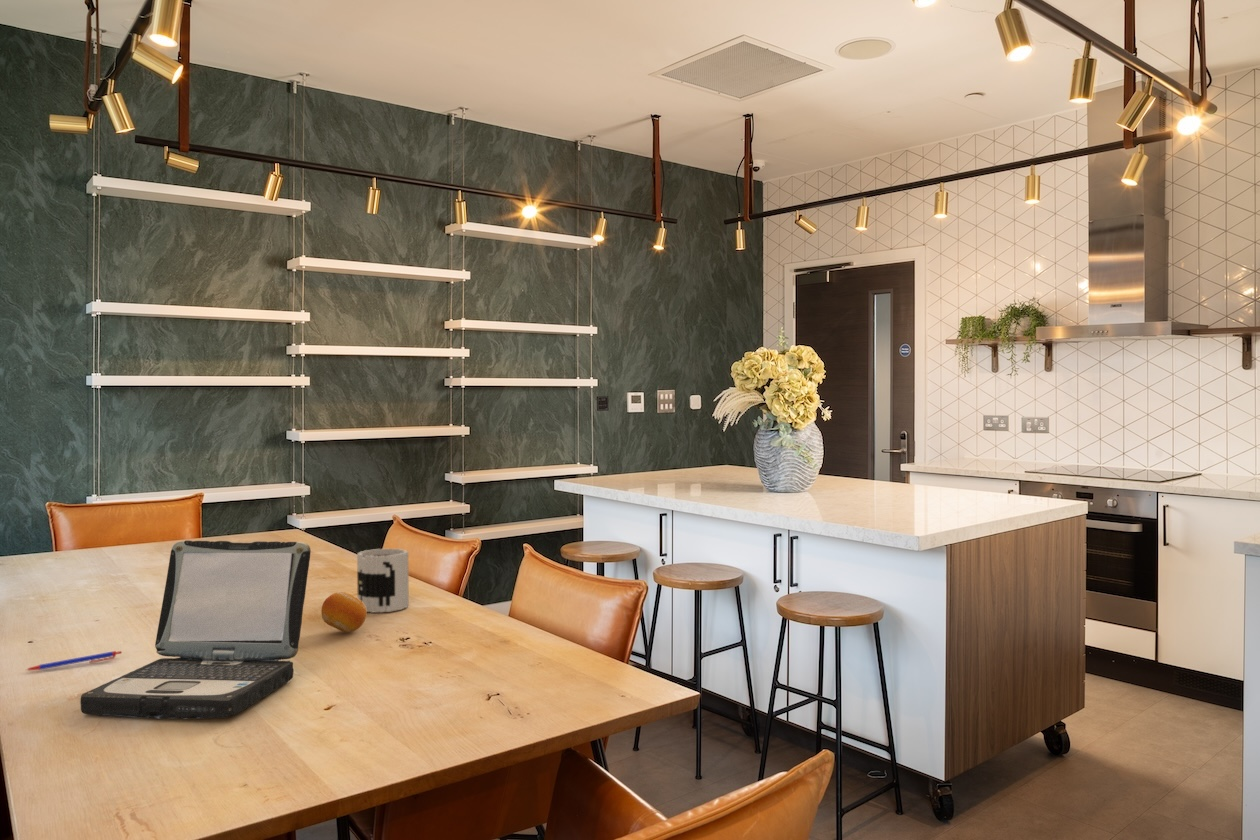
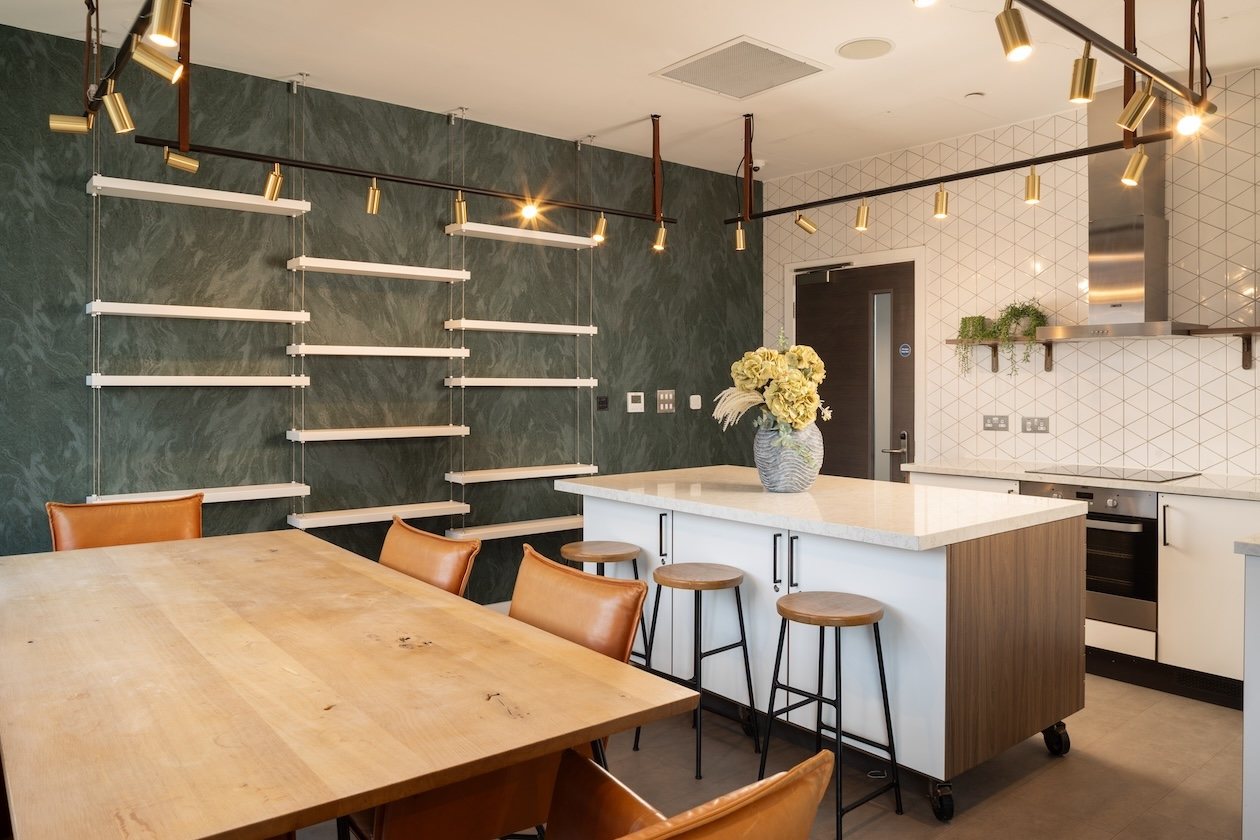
- mug [356,547,410,614]
- pen [24,650,122,671]
- fruit [320,591,368,634]
- laptop [80,540,312,720]
